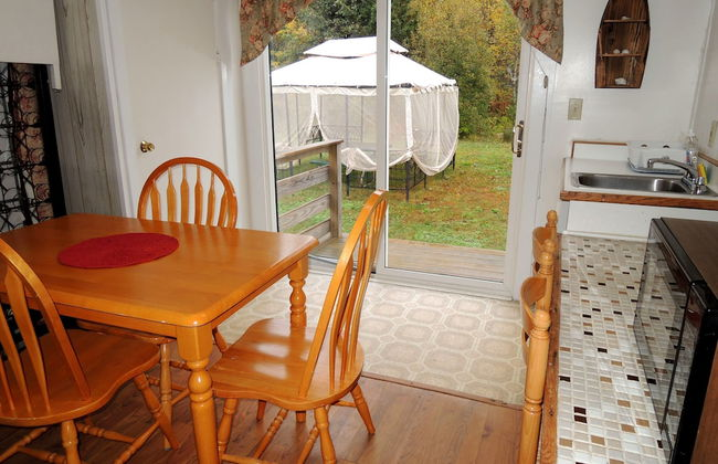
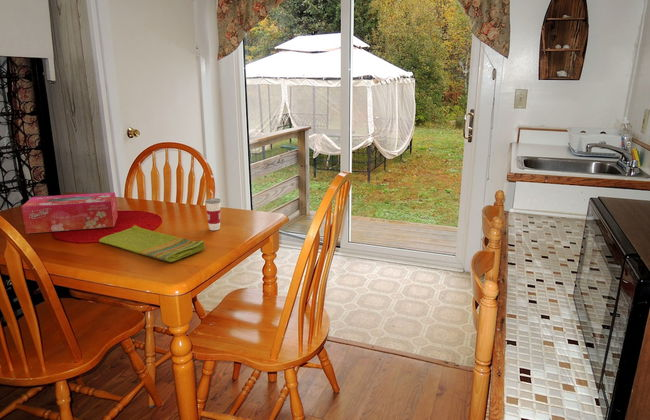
+ dish towel [98,224,206,263]
+ cup [204,189,222,231]
+ tissue box [21,191,119,235]
